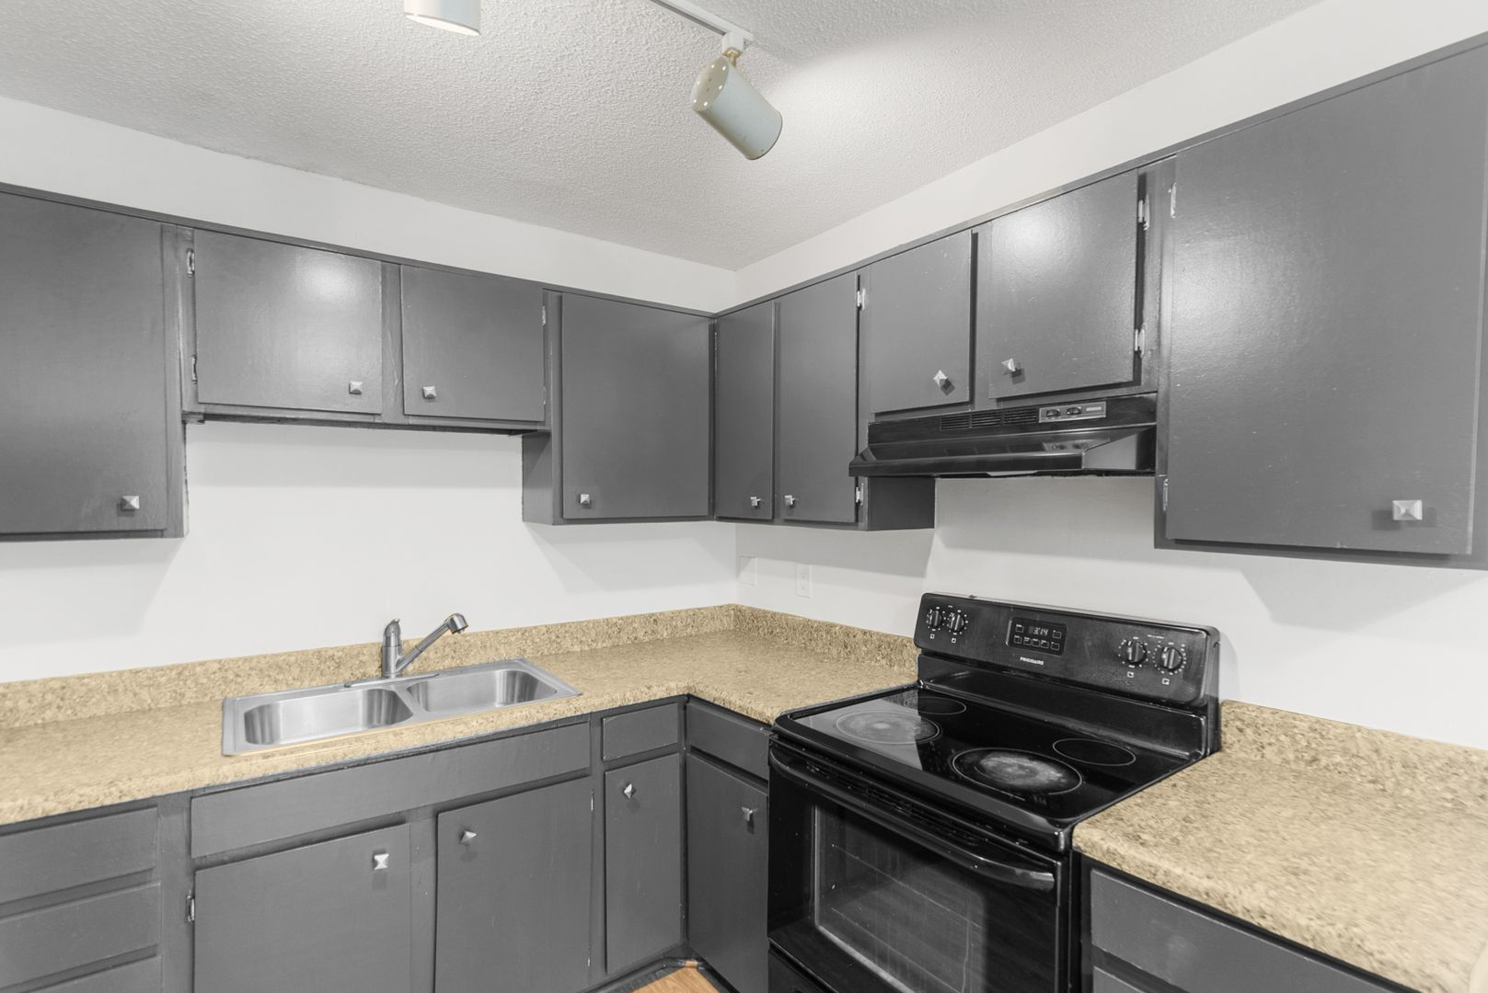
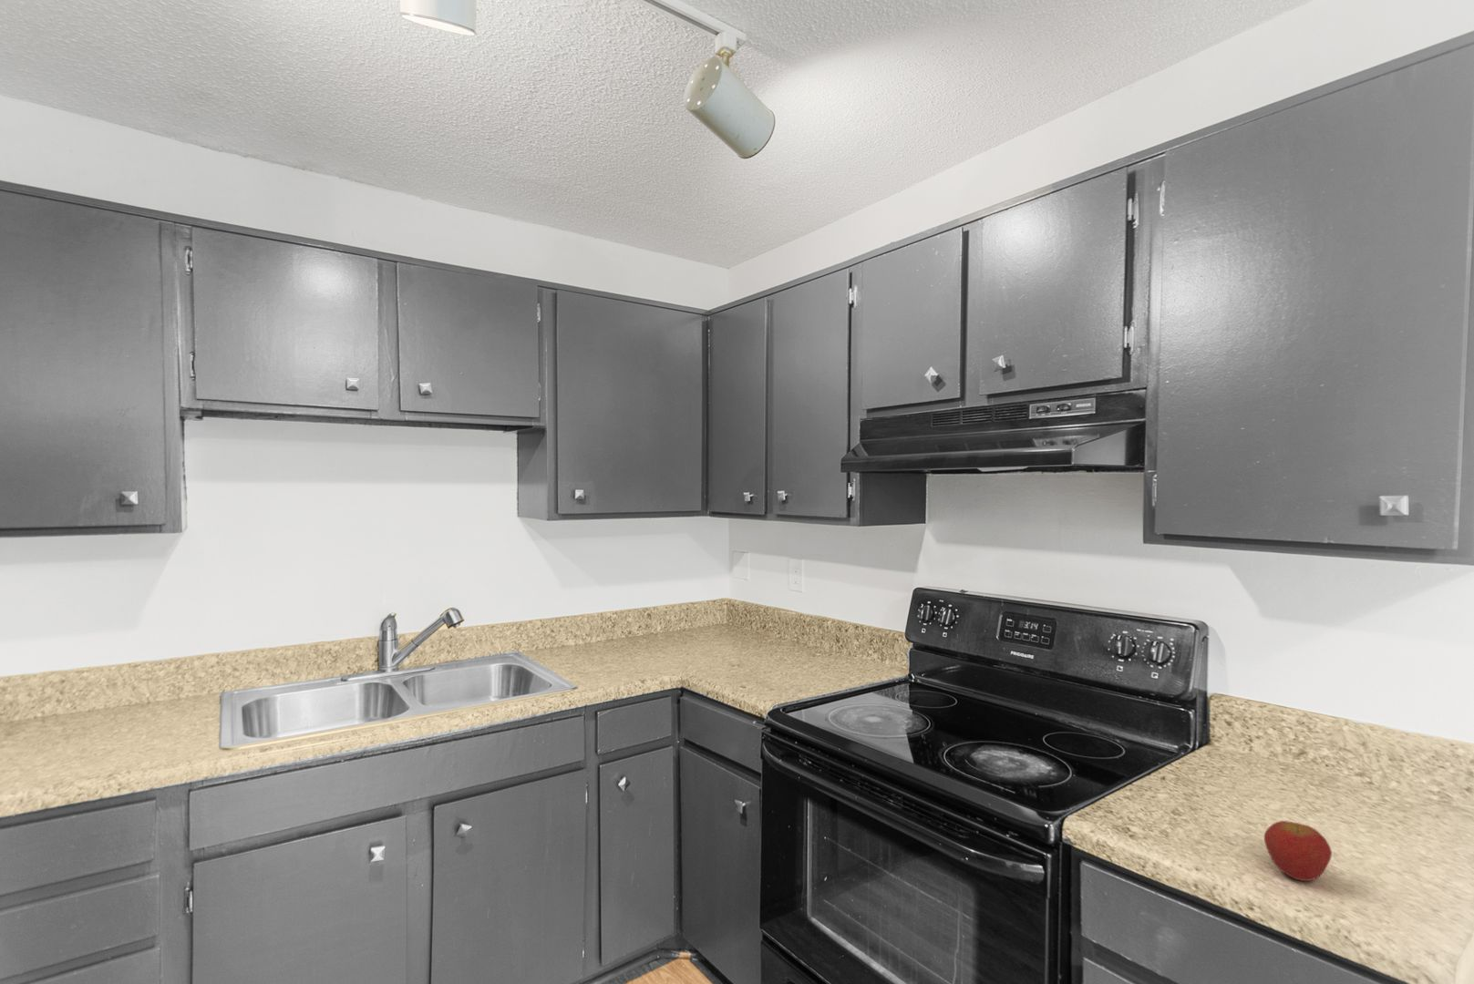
+ apple [1263,820,1332,882]
